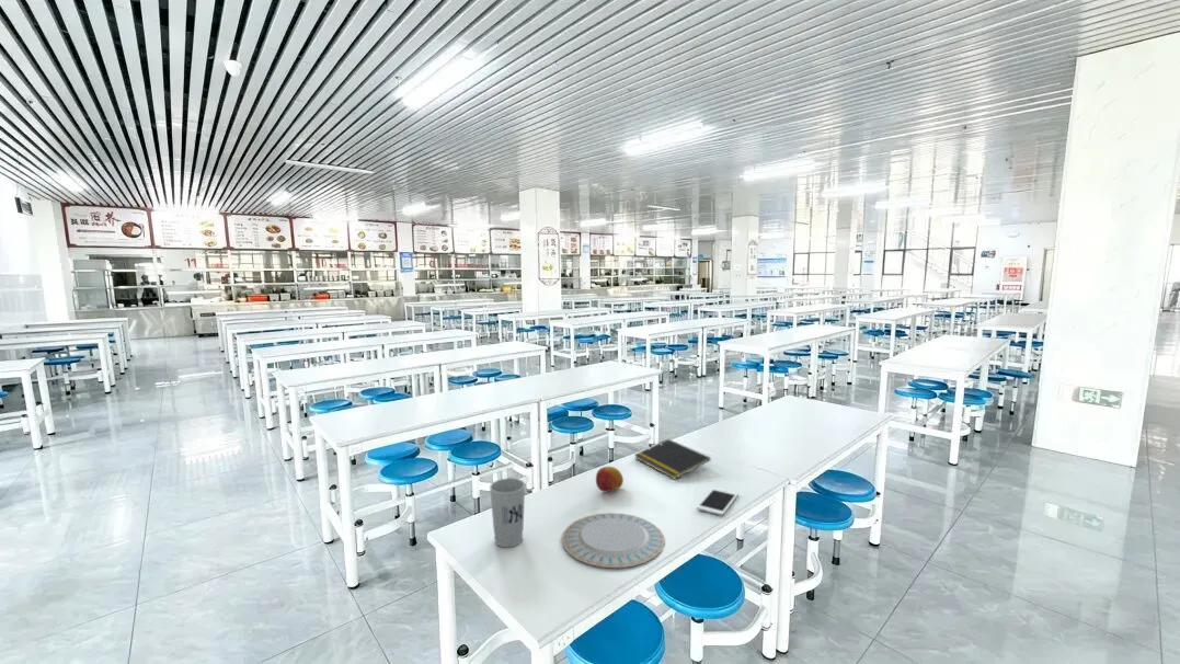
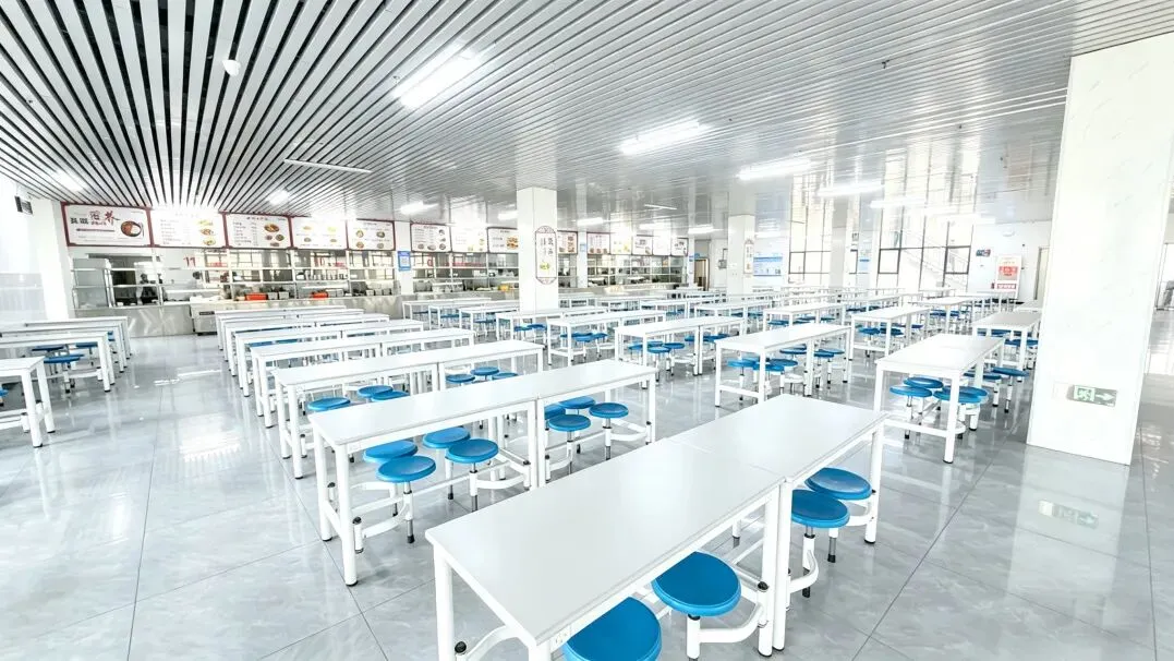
- cup [489,478,526,548]
- notepad [633,438,712,480]
- fruit [595,466,625,493]
- chinaware [561,512,666,569]
- cell phone [696,486,740,516]
